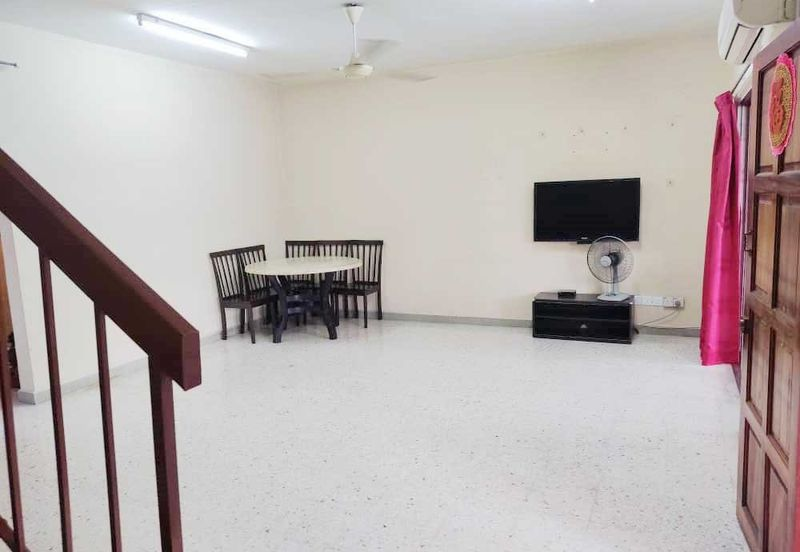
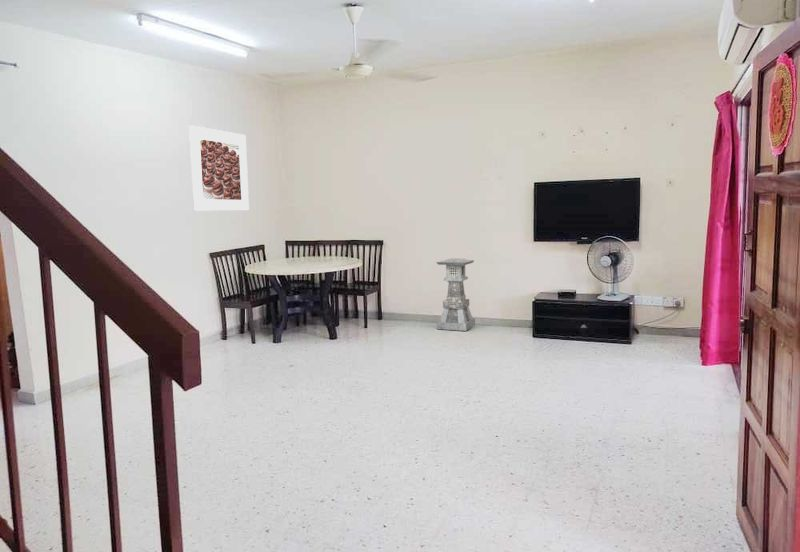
+ lantern [435,257,476,332]
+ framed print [188,124,250,212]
